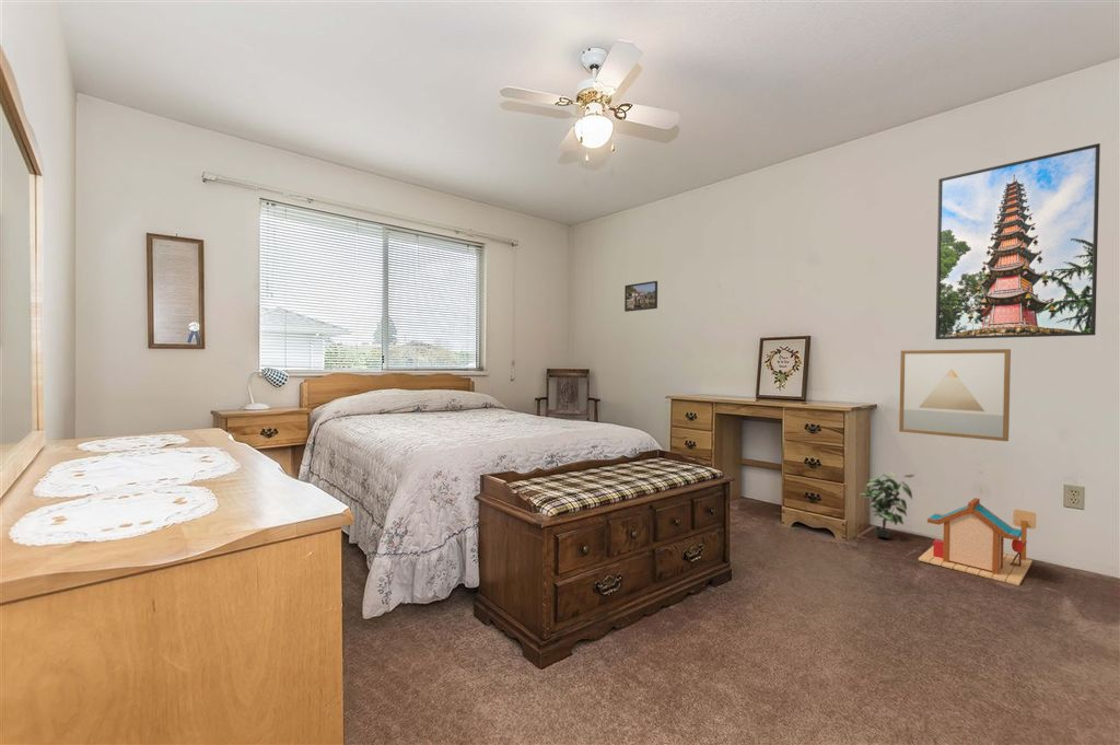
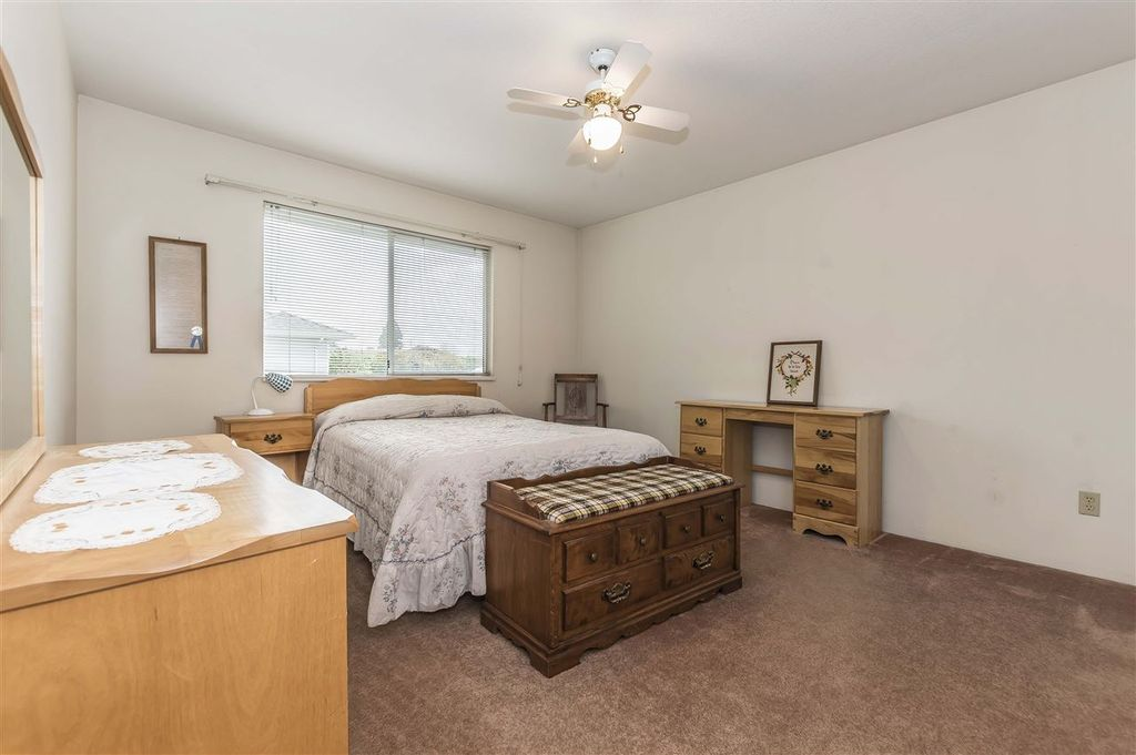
- wall art [898,348,1012,442]
- toy house [918,497,1037,586]
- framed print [934,142,1101,340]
- potted plant [859,470,915,539]
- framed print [623,280,658,313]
